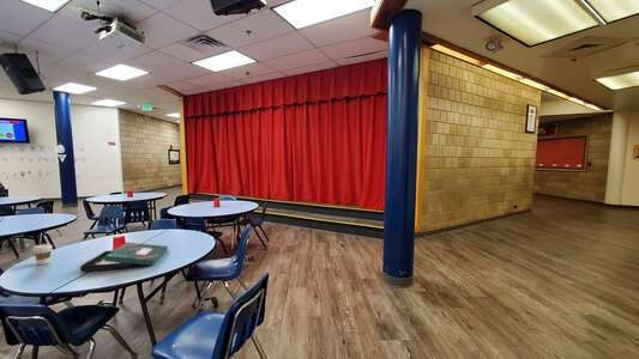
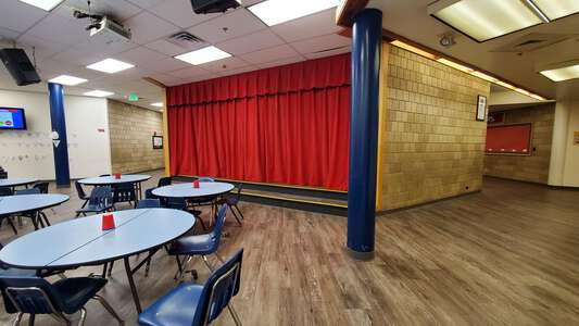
- board game [79,242,169,273]
- coffee cup [31,243,54,266]
